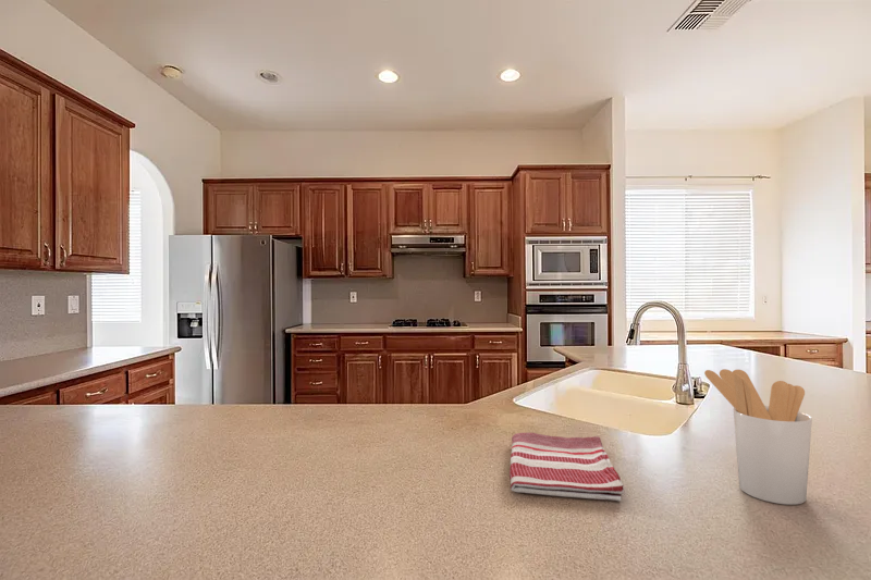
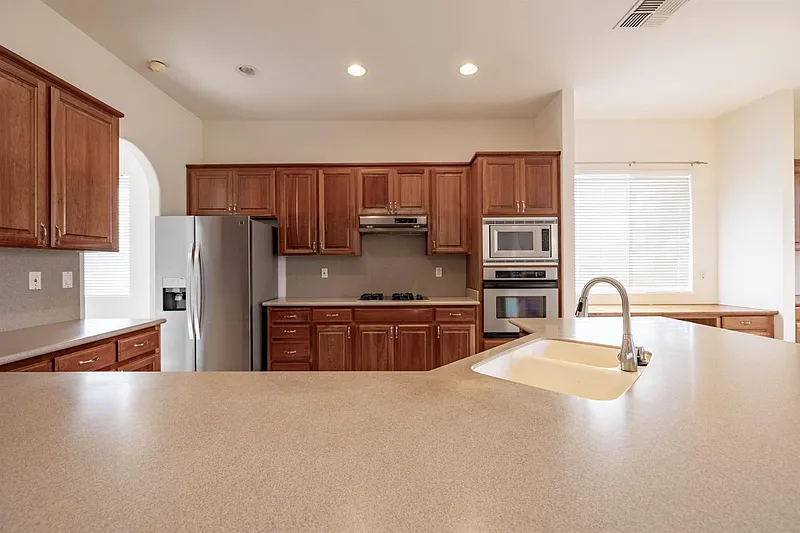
- utensil holder [703,368,813,506]
- dish towel [508,432,625,503]
